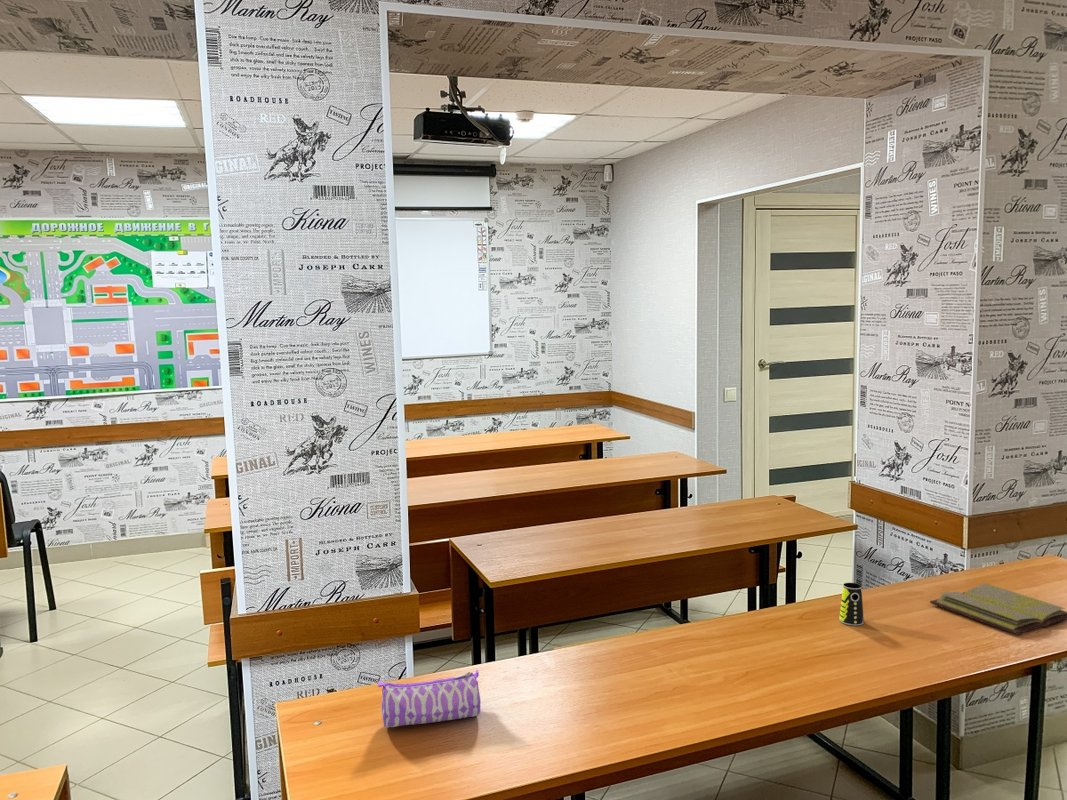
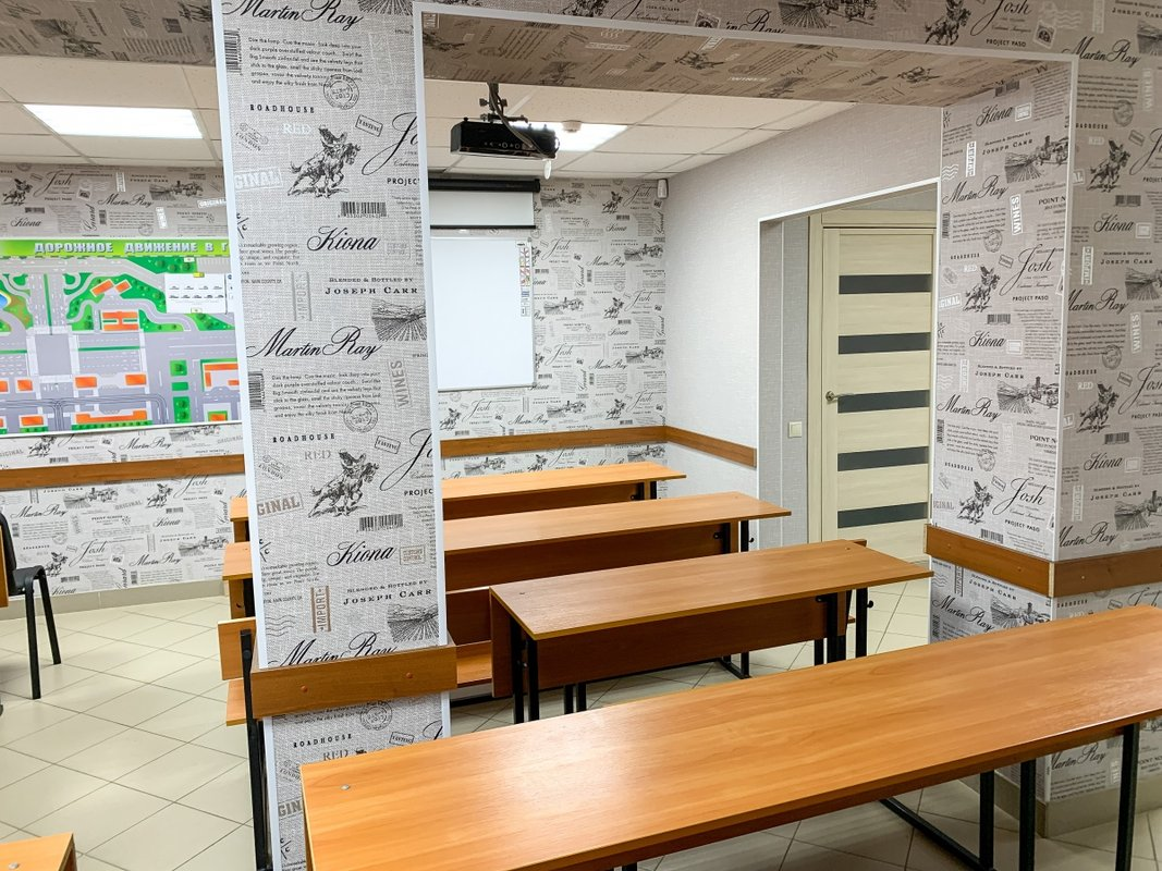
- pencil case [377,669,481,728]
- diary [929,583,1067,636]
- cup [838,582,865,626]
